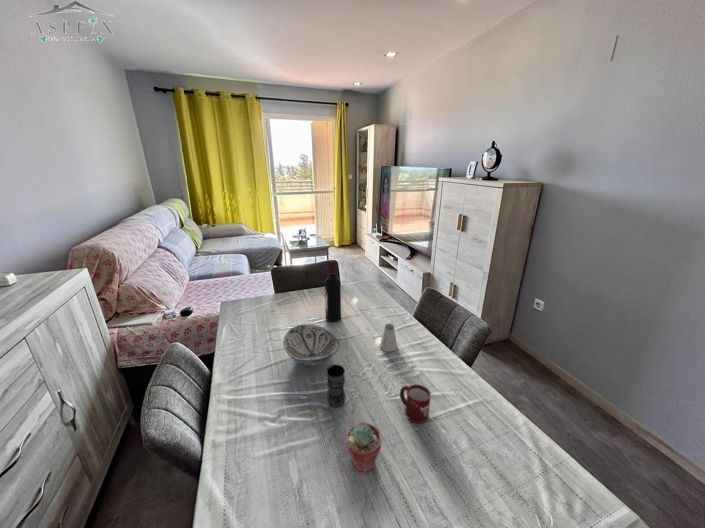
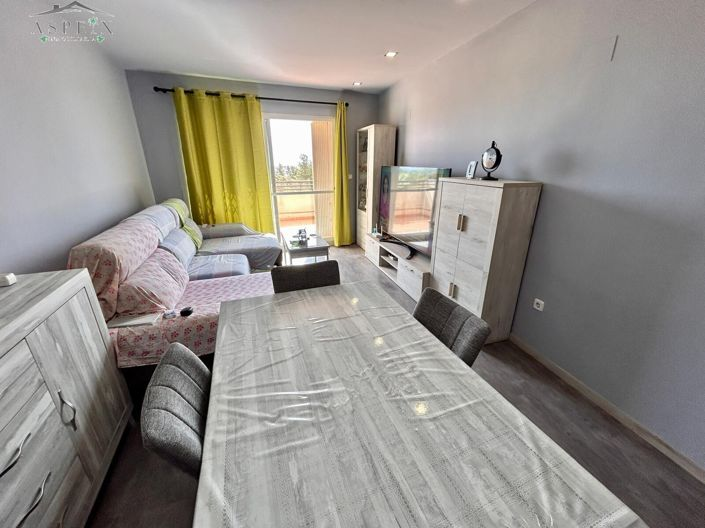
- jar [325,364,347,408]
- wine bottle [323,259,342,323]
- potted succulent [345,421,383,473]
- decorative bowl [282,323,341,367]
- saltshaker [379,322,398,353]
- cup [399,383,432,424]
